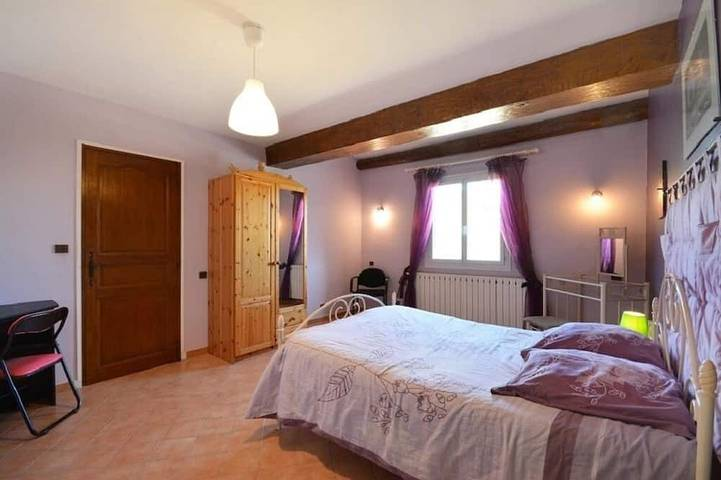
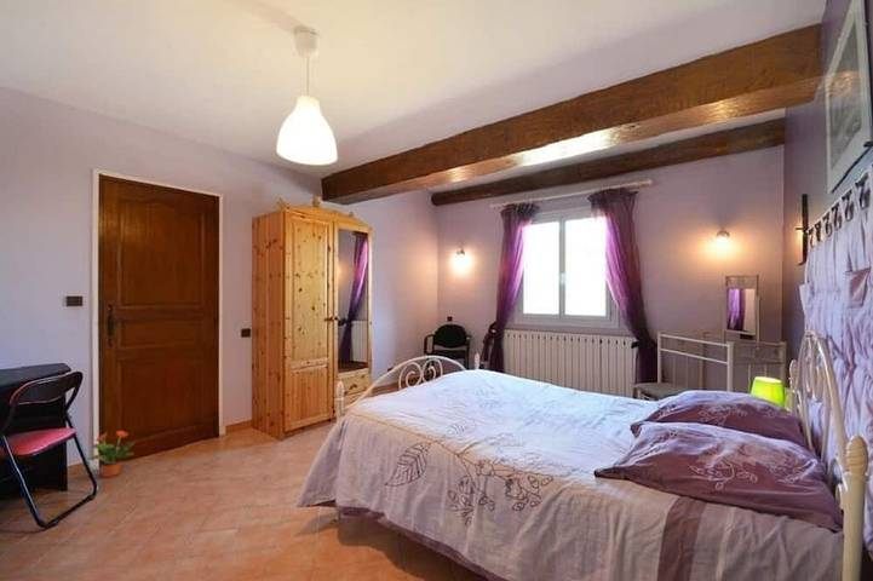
+ potted plant [86,430,137,479]
